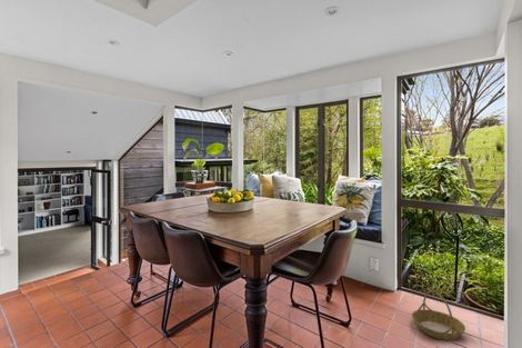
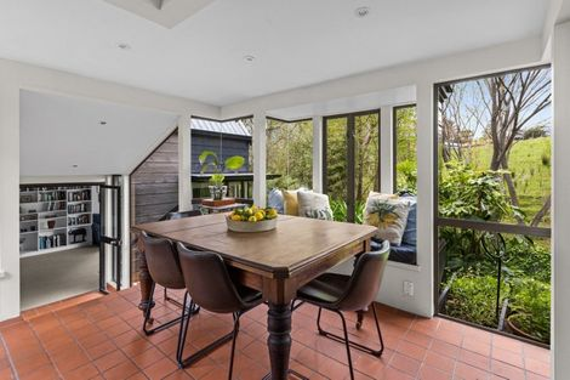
- basket [411,289,466,341]
